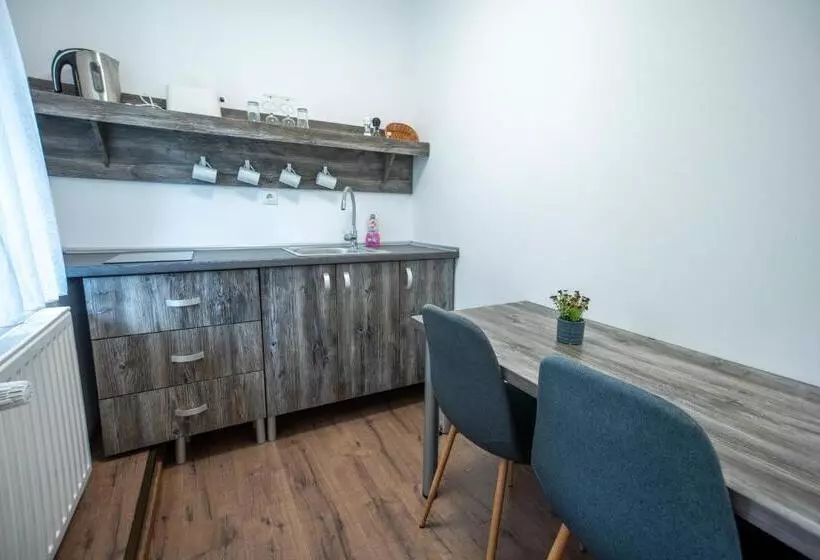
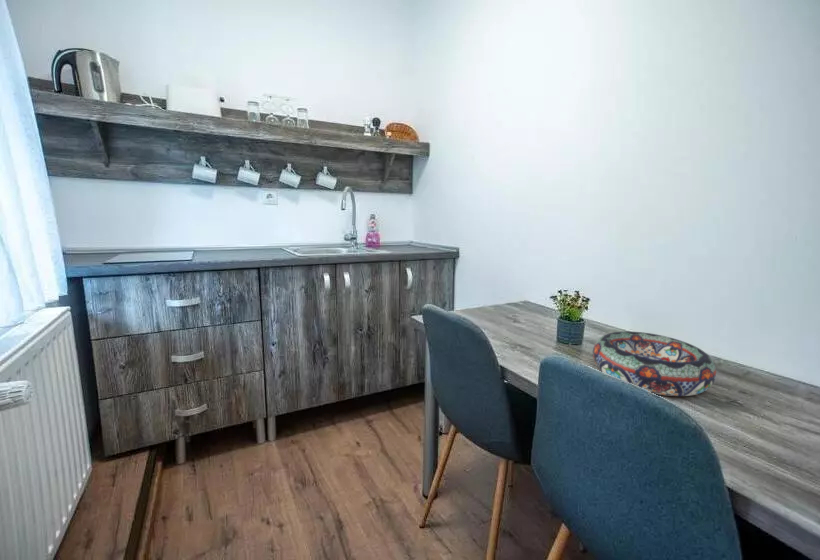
+ decorative bowl [592,331,717,397]
